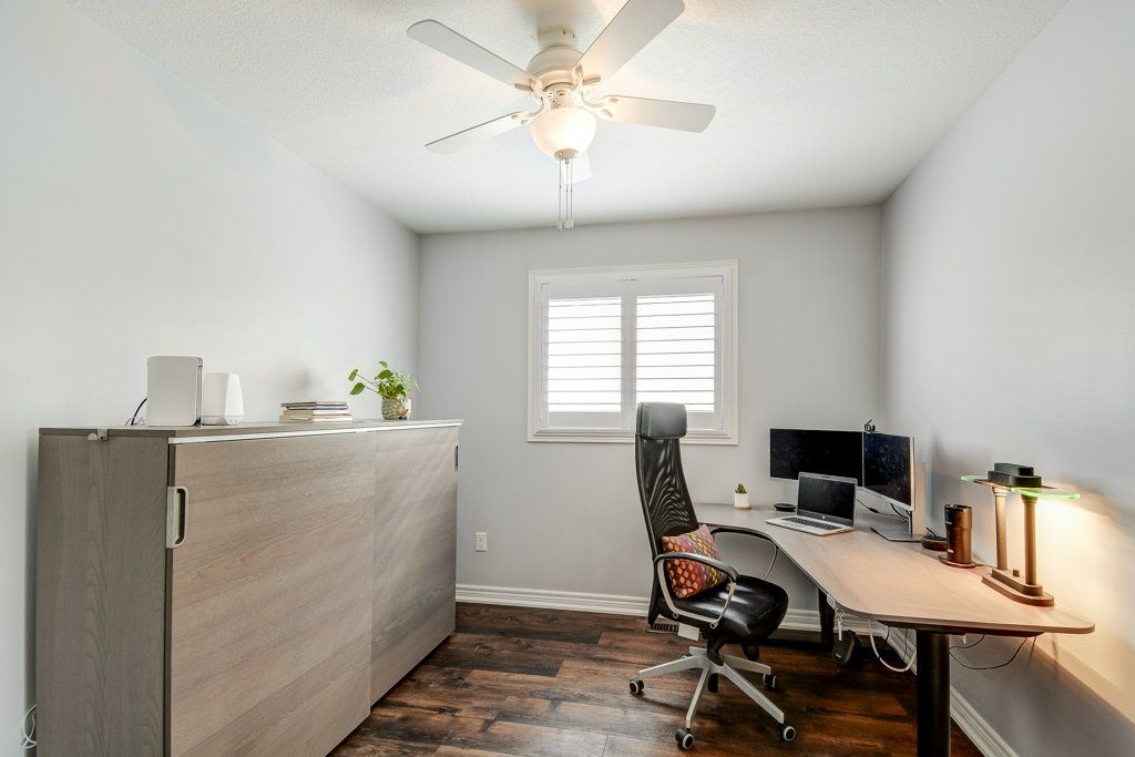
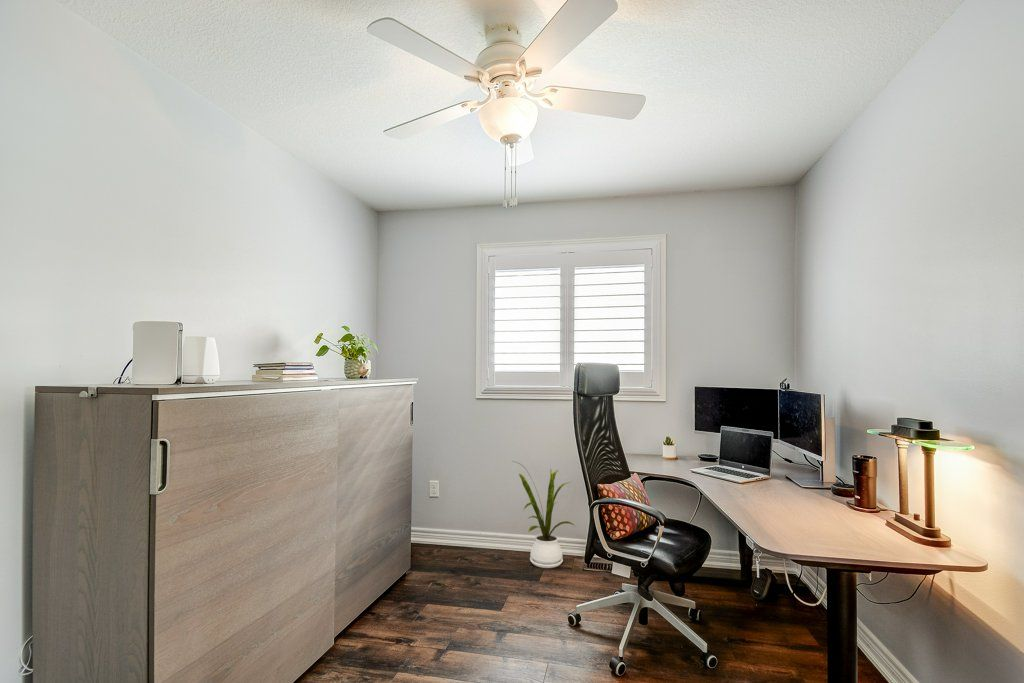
+ house plant [512,460,575,569]
